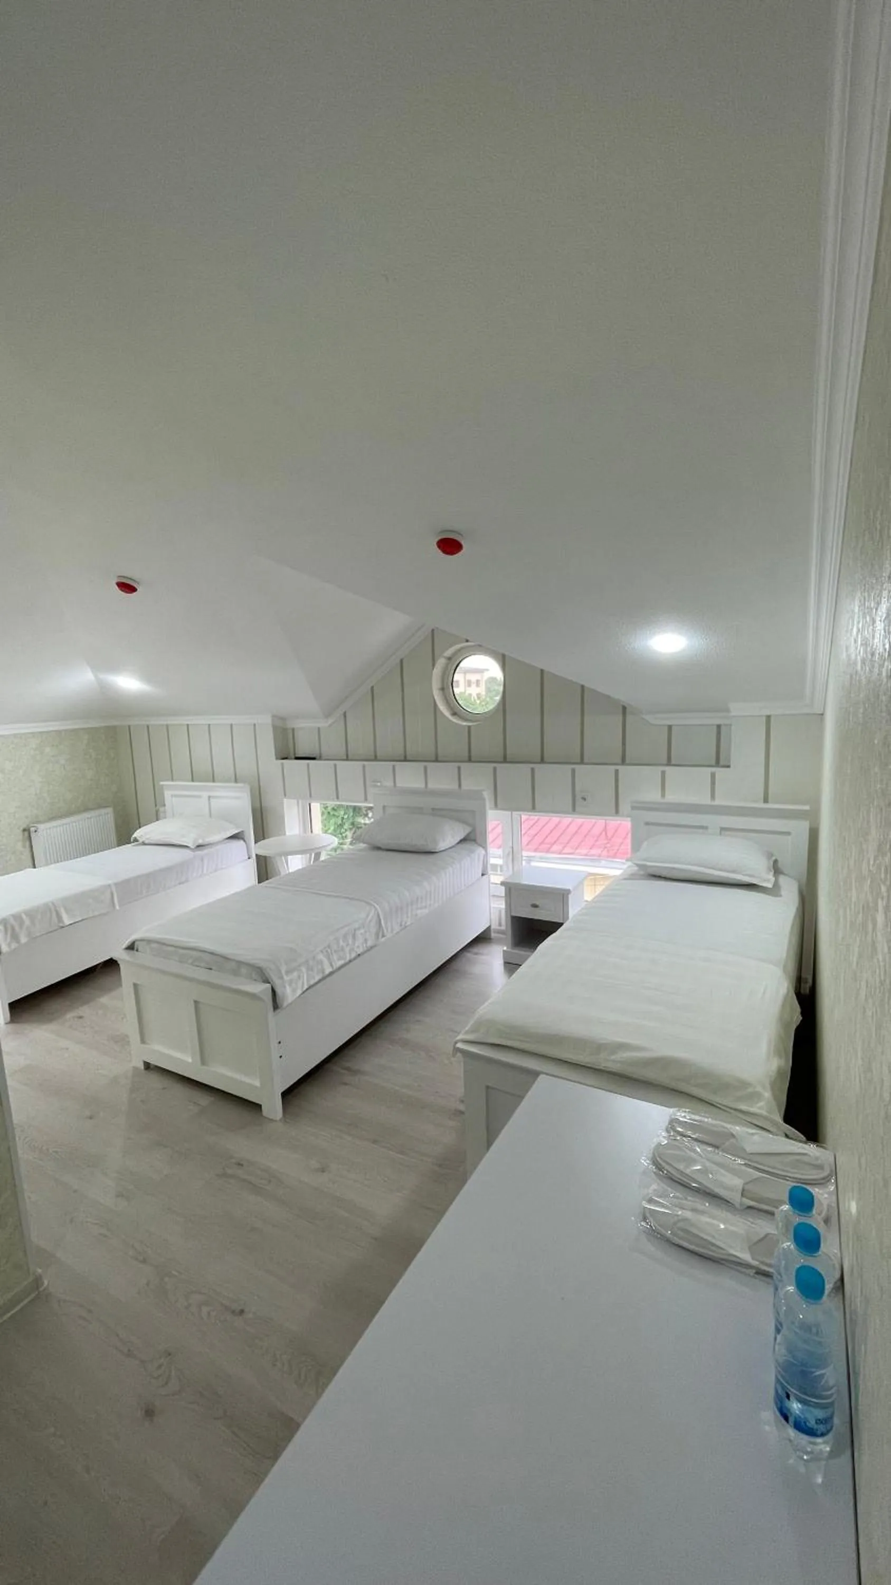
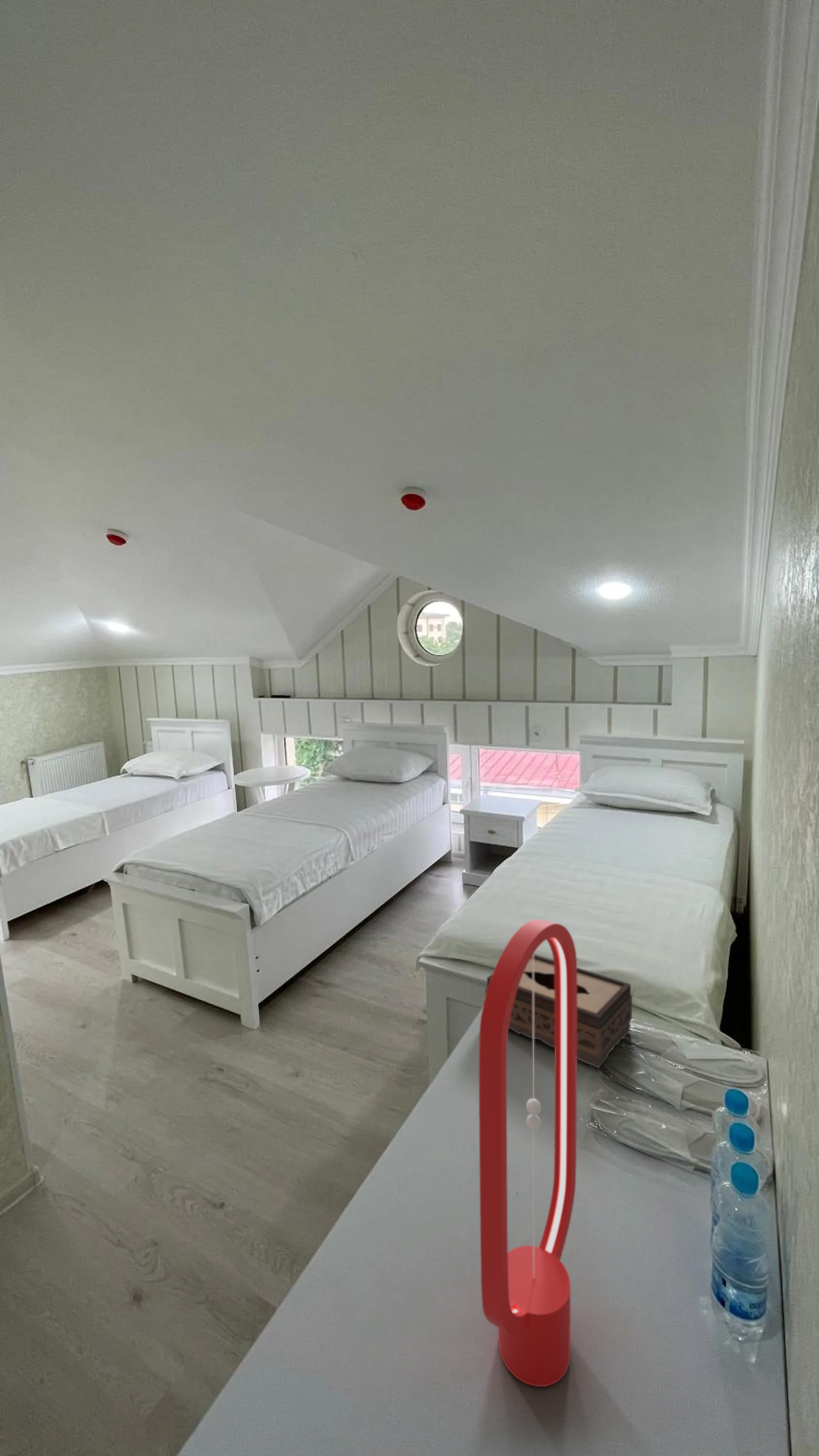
+ tissue box [485,954,633,1069]
+ table lamp [478,919,577,1387]
